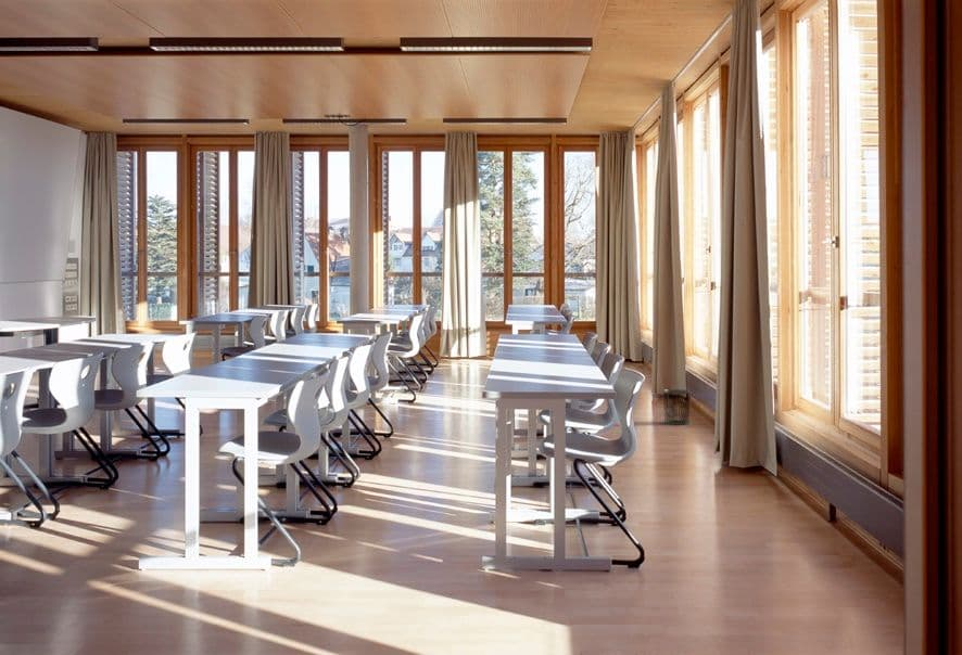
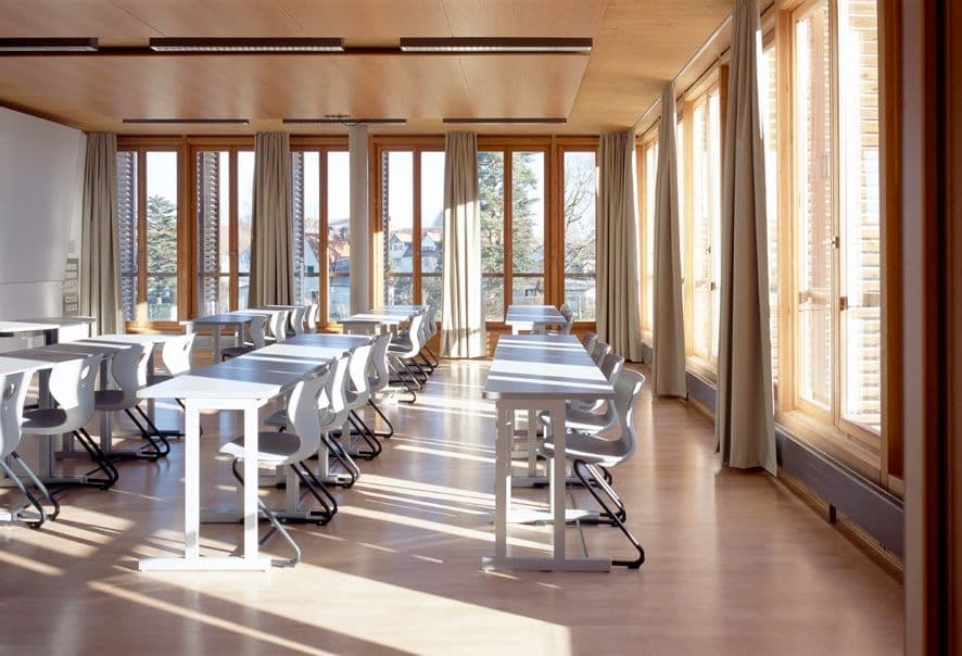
- waste bin [661,388,694,425]
